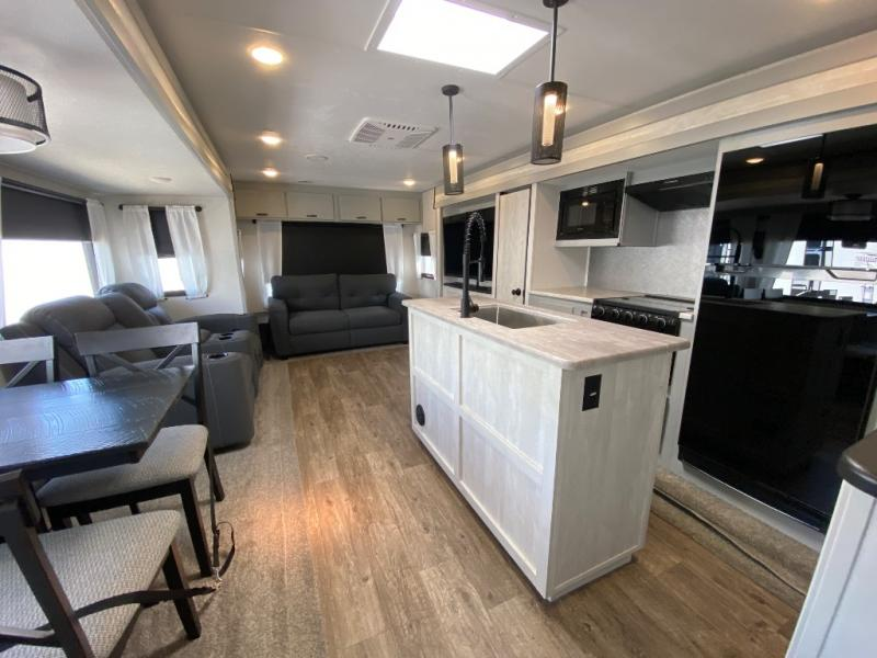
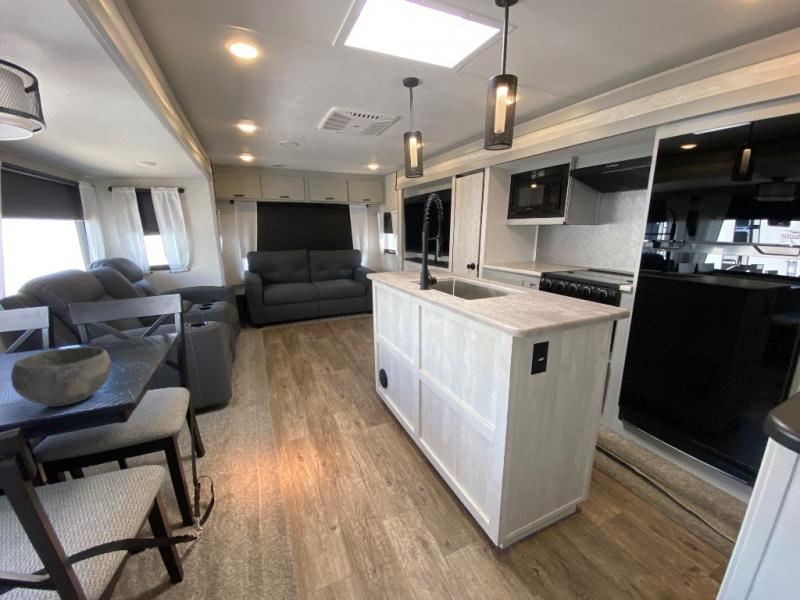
+ bowl [10,346,113,408]
